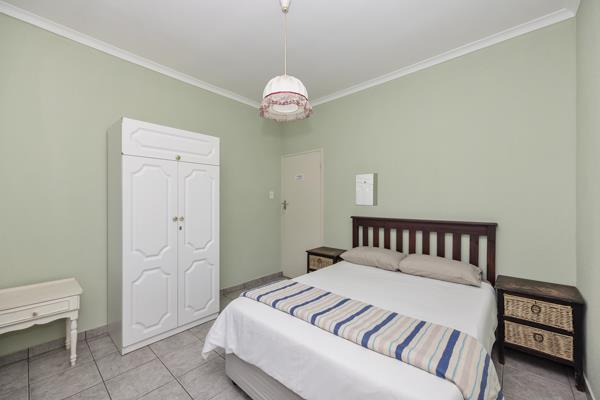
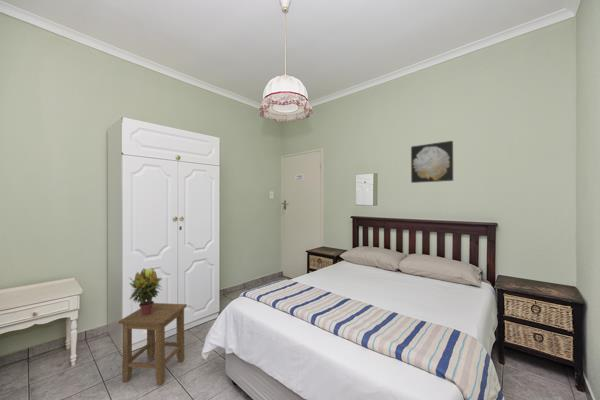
+ potted plant [128,266,163,316]
+ wall art [410,140,454,184]
+ stool [118,302,188,386]
